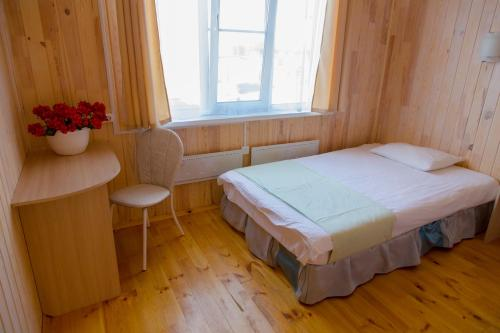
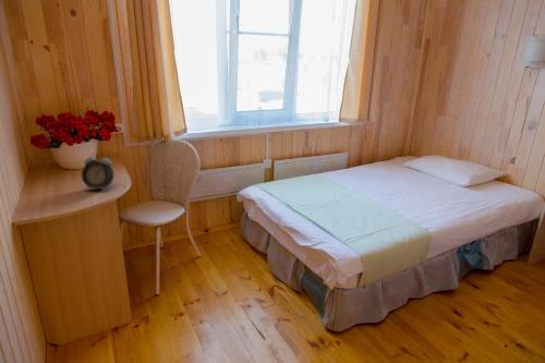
+ alarm clock [81,150,114,192]
